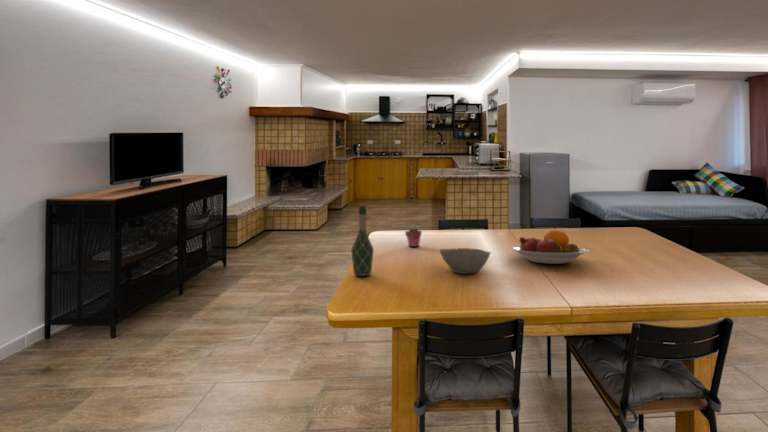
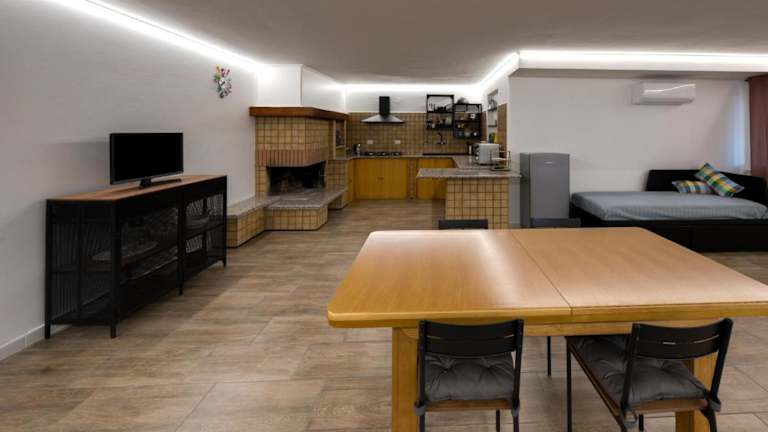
- fruit bowl [510,229,589,265]
- wine bottle [350,205,375,277]
- potted succulent [404,224,423,248]
- bowl [439,247,492,274]
